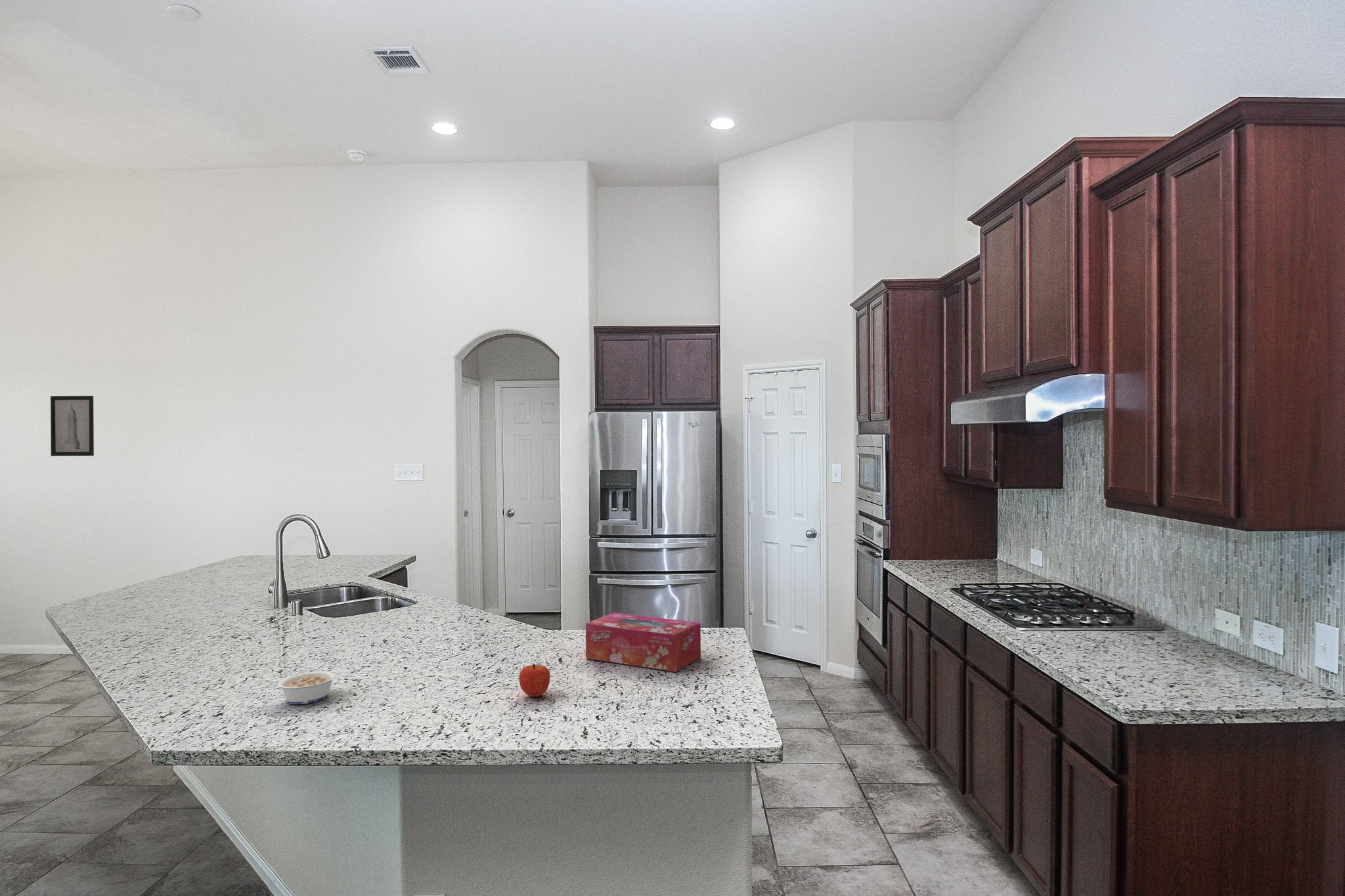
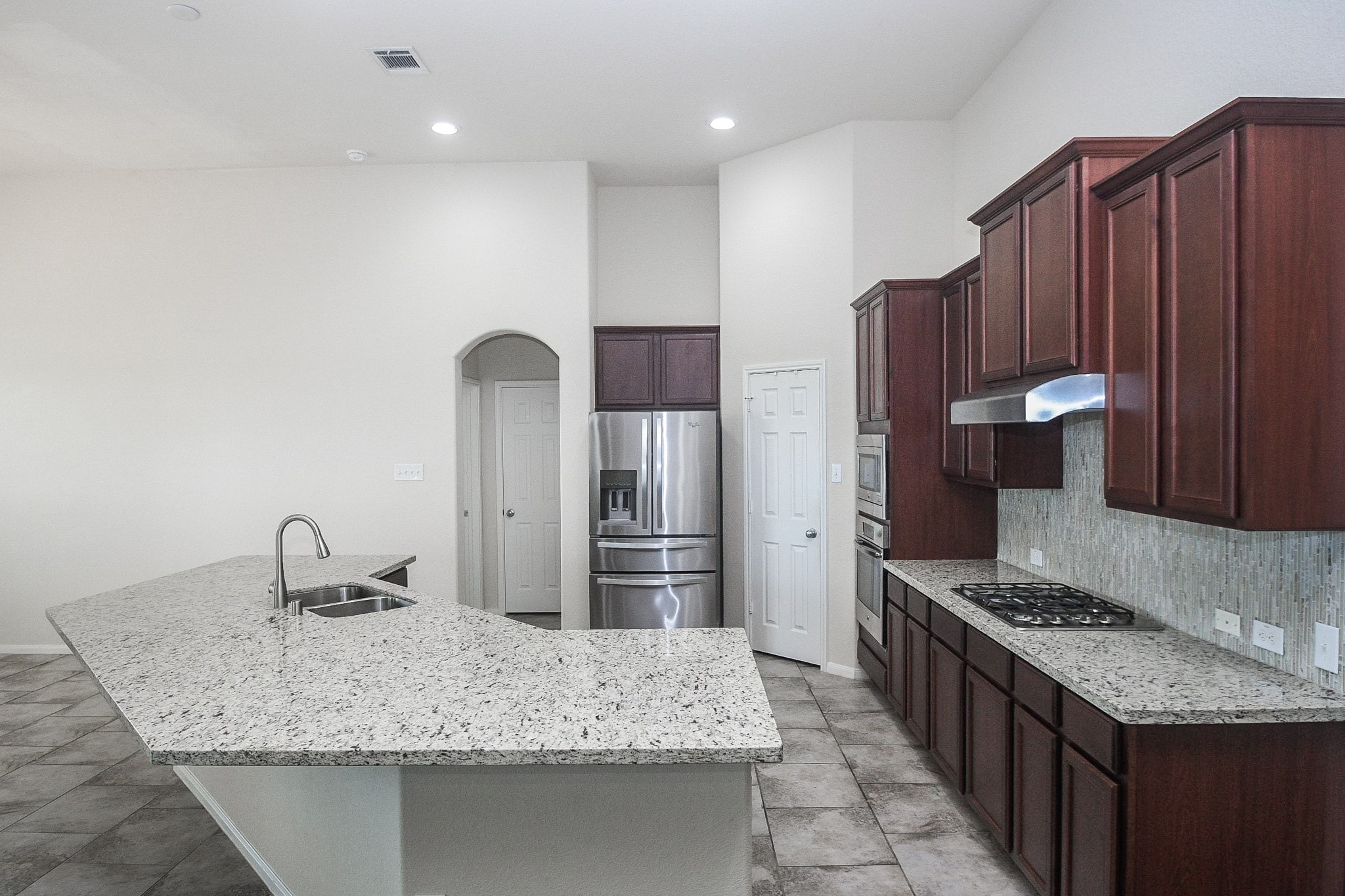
- tissue box [585,612,701,672]
- legume [264,670,337,705]
- fruit [518,663,551,697]
- wall art [50,395,95,457]
